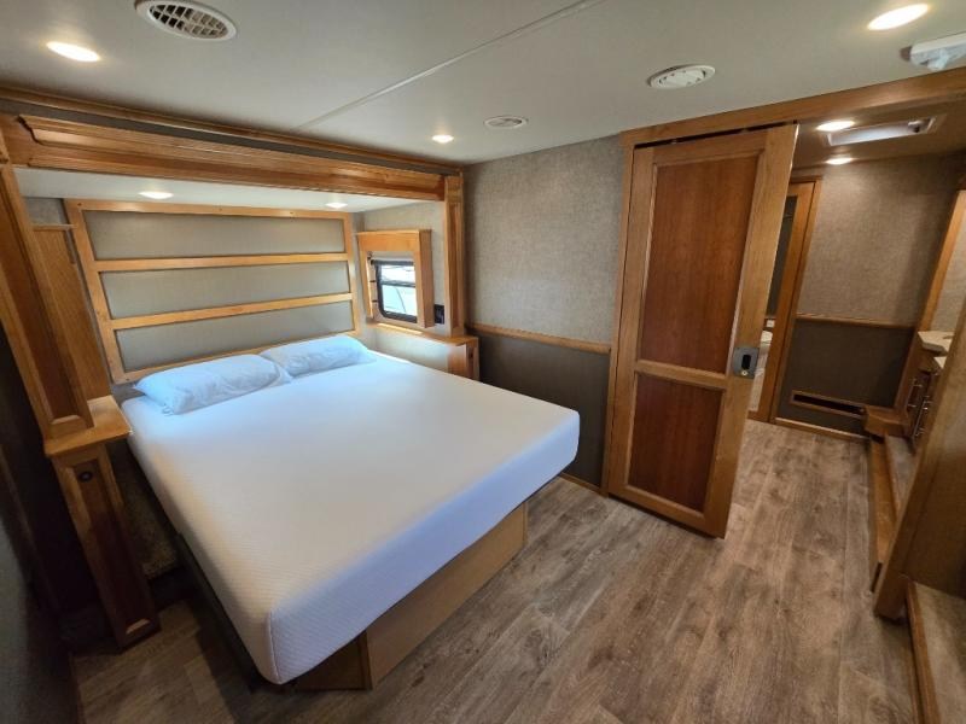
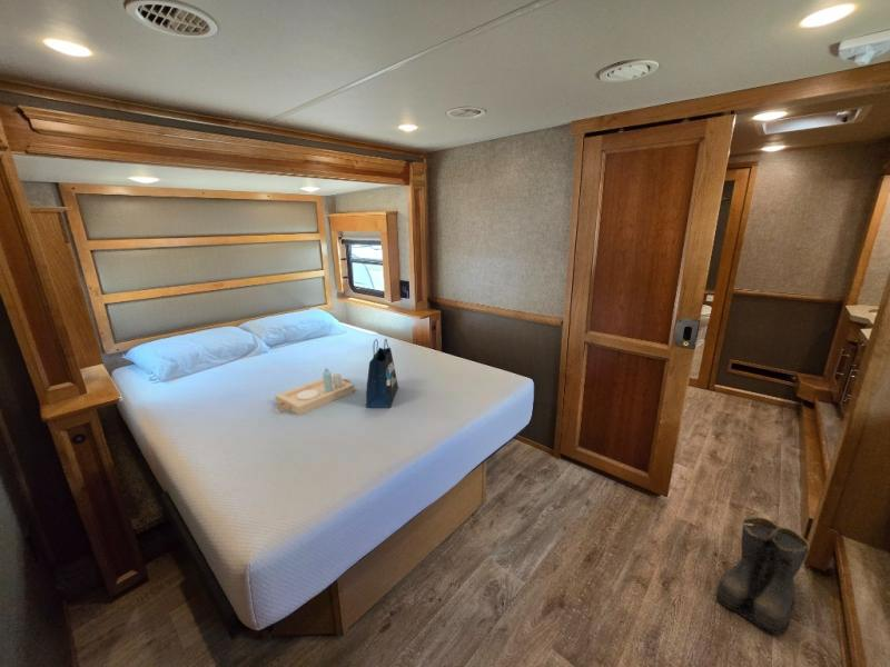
+ boots [715,516,811,637]
+ serving tray [274,368,356,416]
+ tote bag [365,338,399,409]
